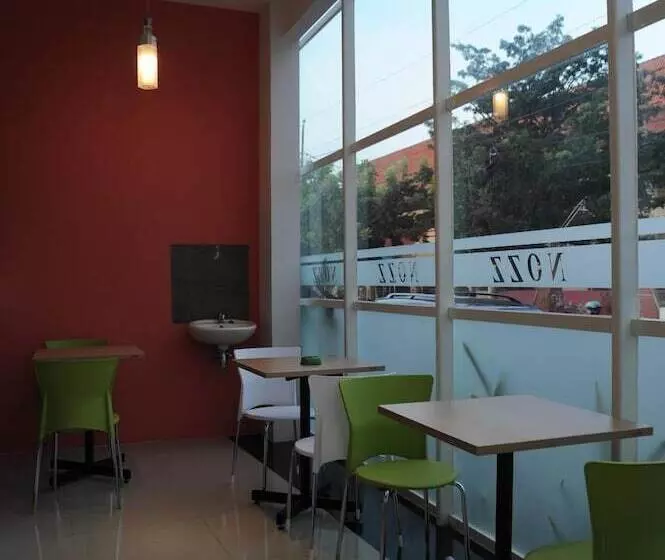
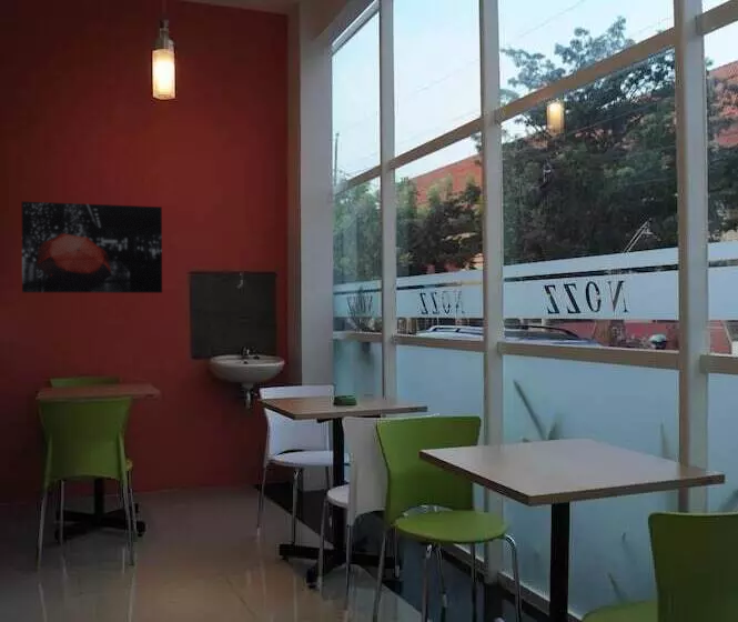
+ wall art [21,200,163,294]
